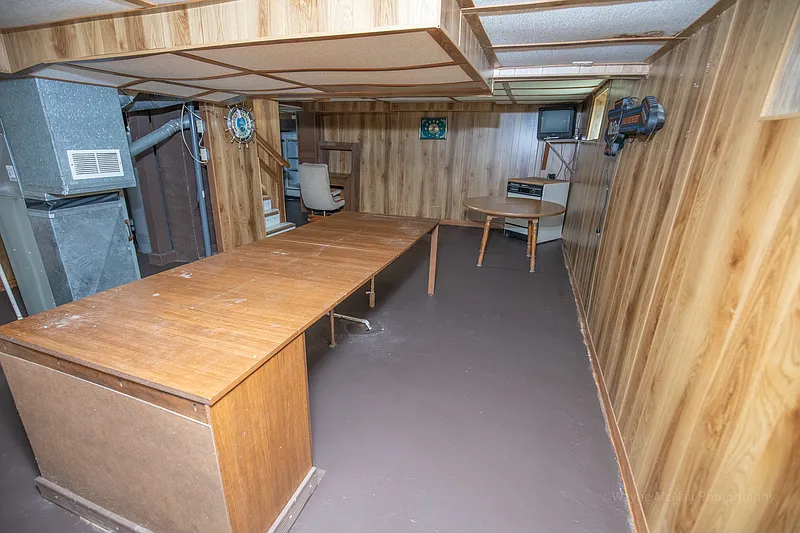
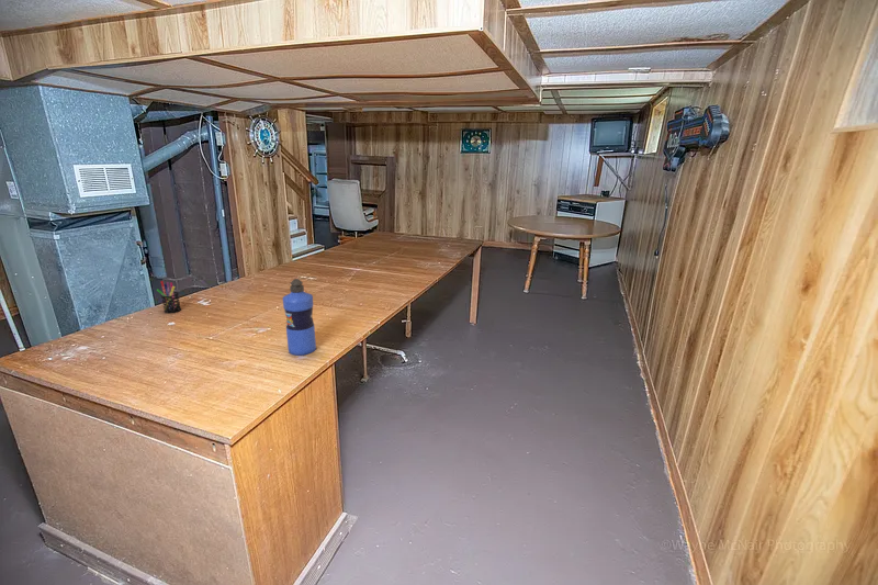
+ pen holder [156,280,182,314]
+ water bottle [282,278,317,357]
